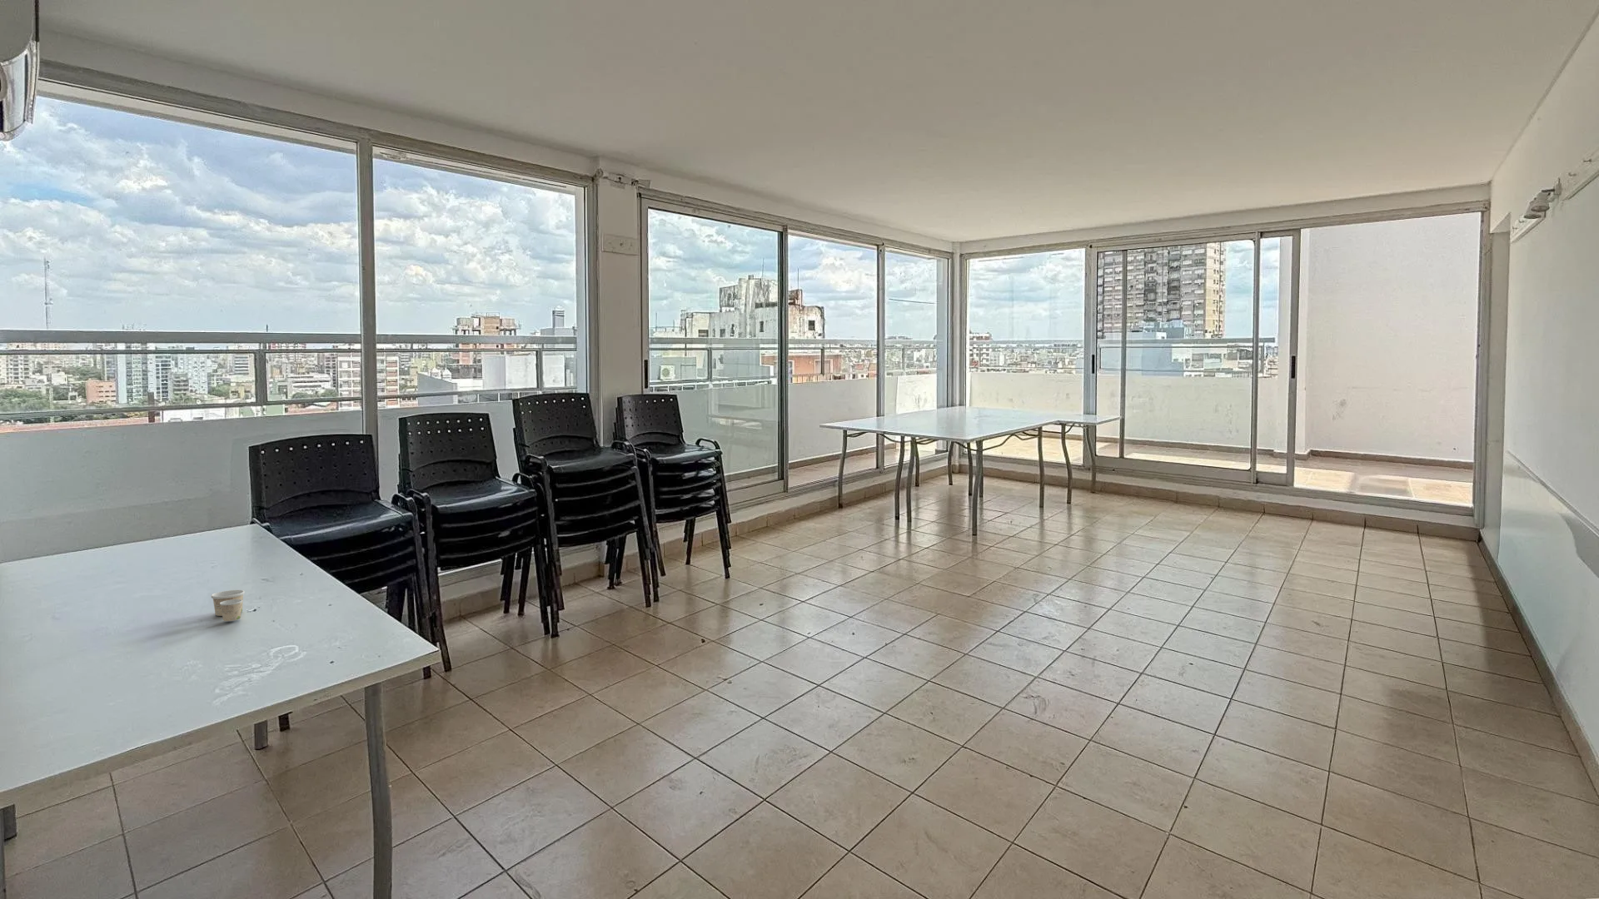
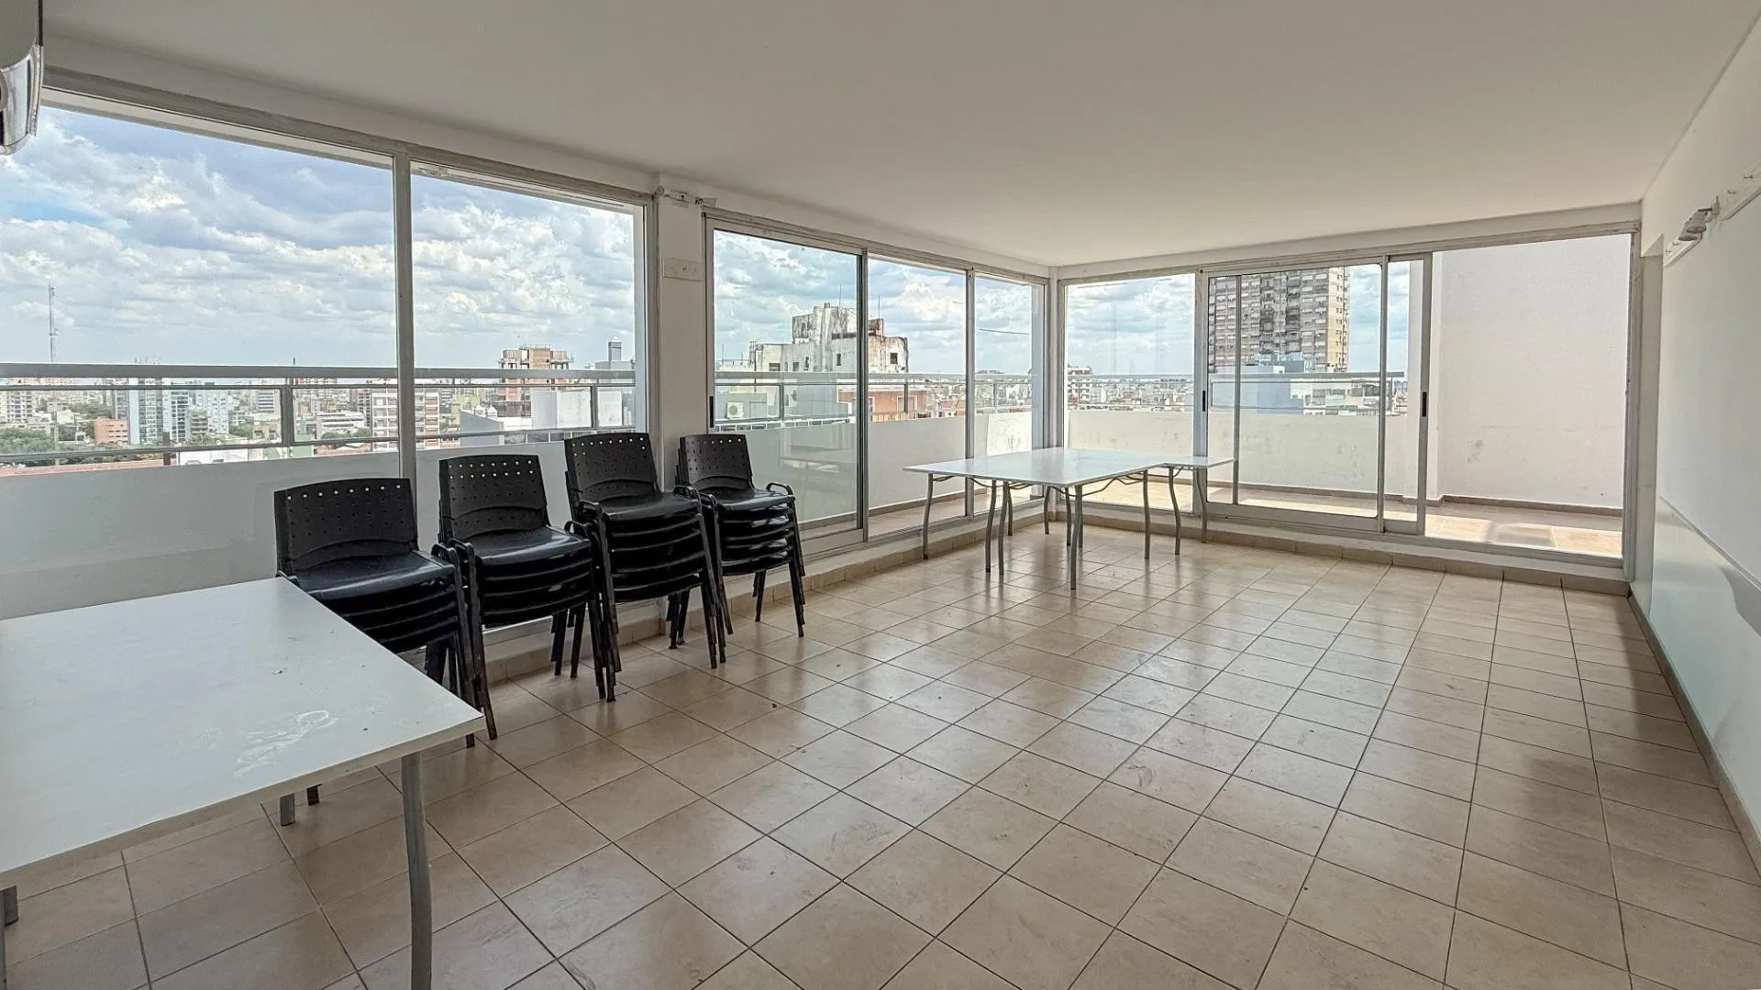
- paper cup [211,589,246,621]
